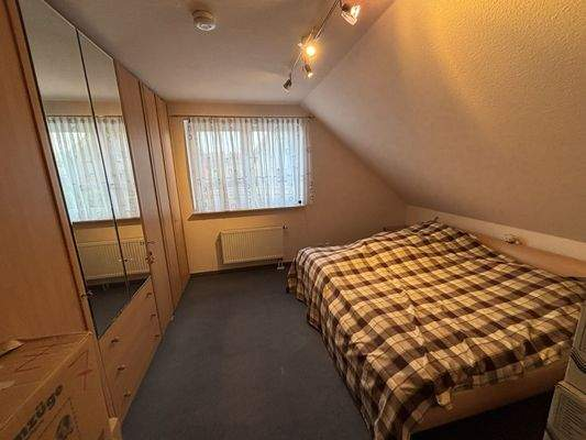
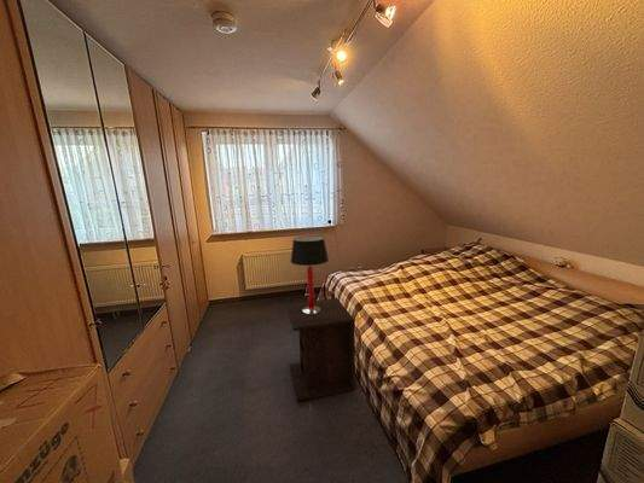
+ table lamp [290,235,330,314]
+ nightstand [285,297,356,402]
